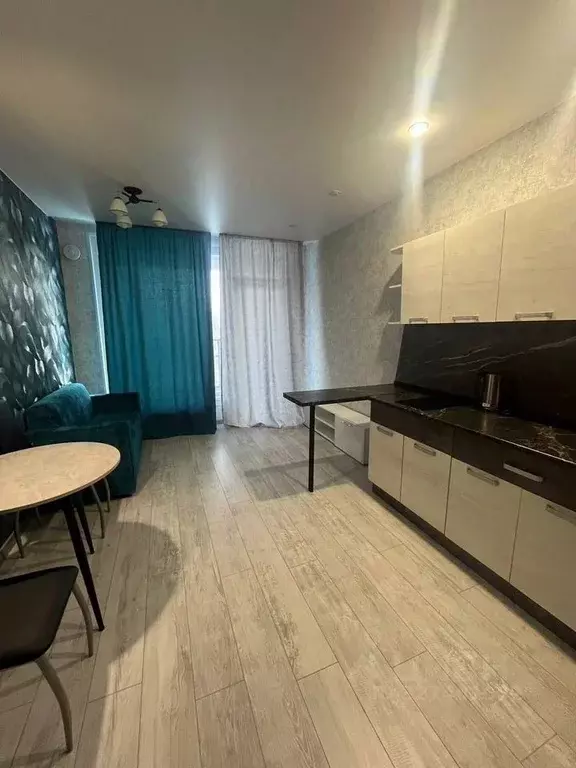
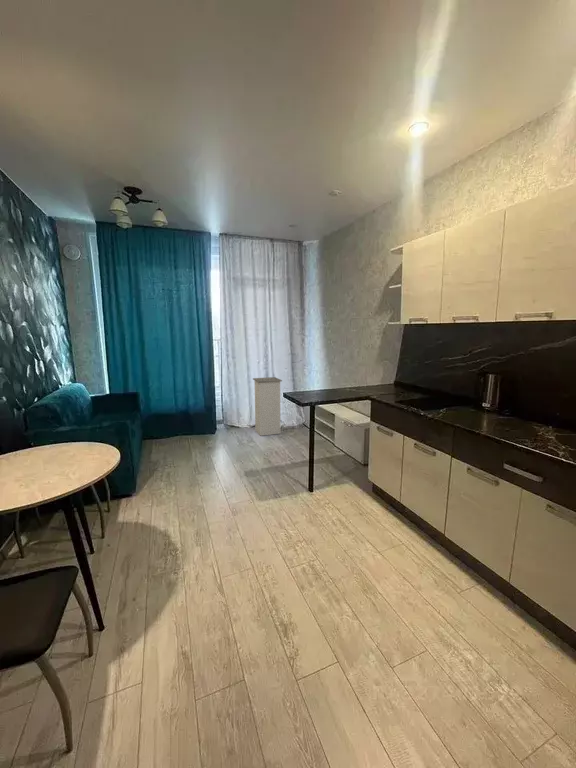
+ trash can [252,376,283,437]
